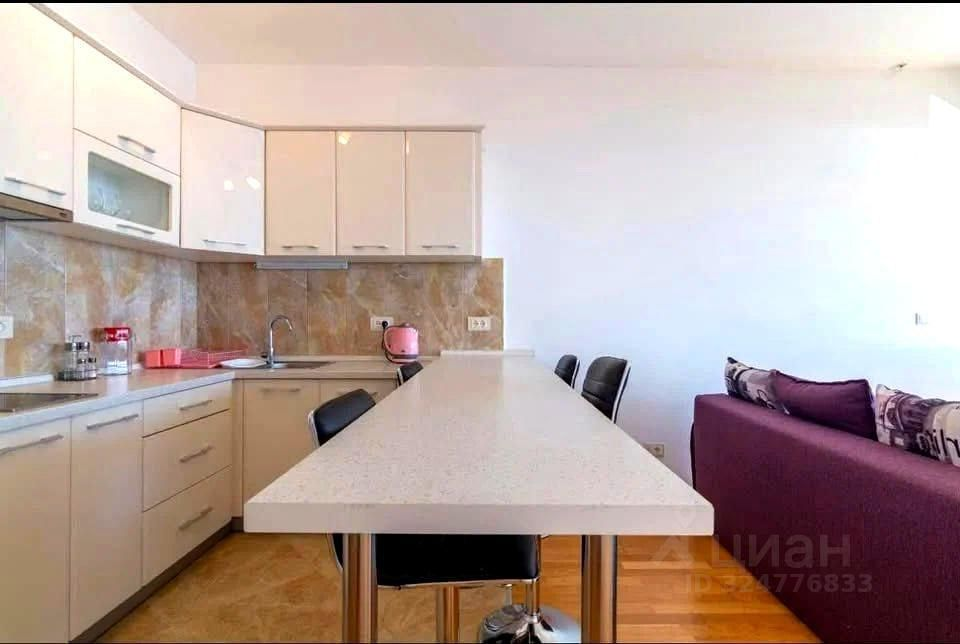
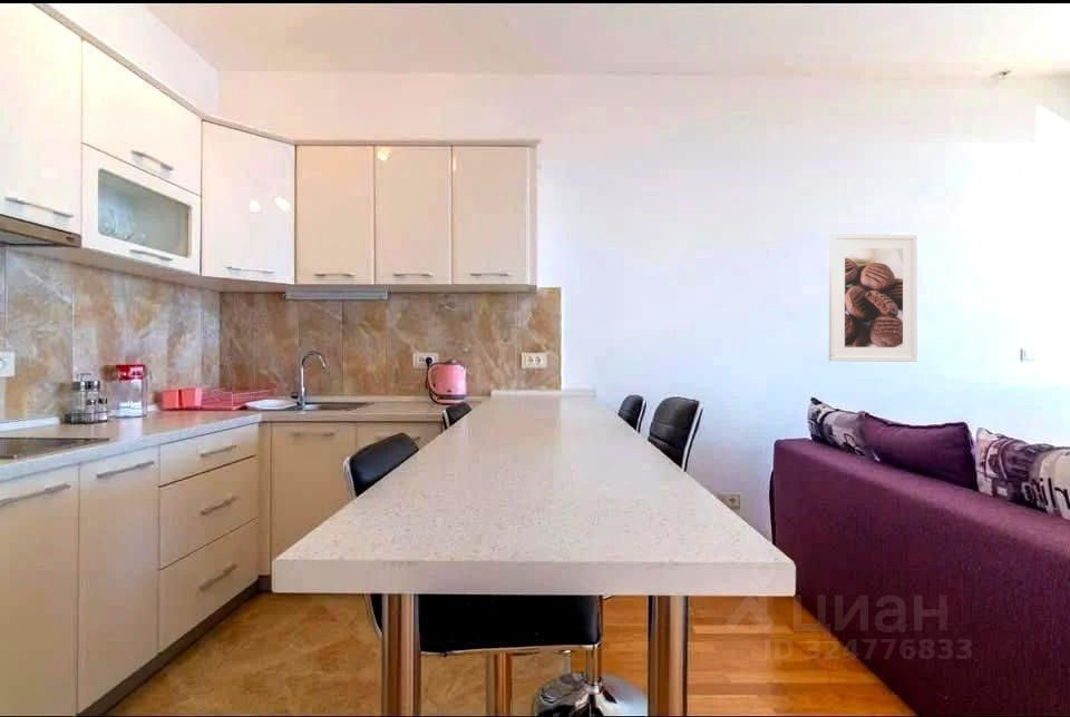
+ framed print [828,233,918,363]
